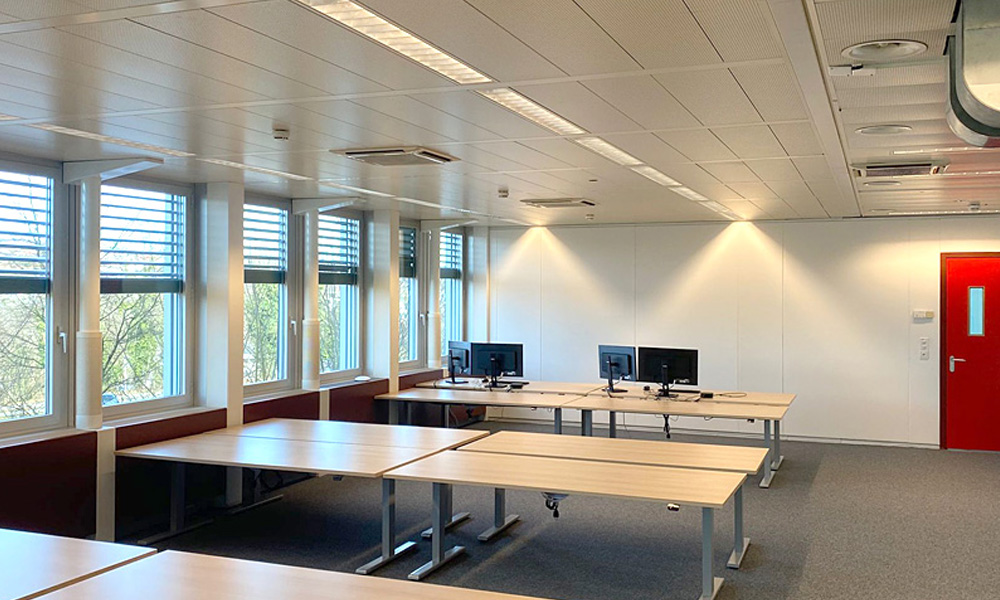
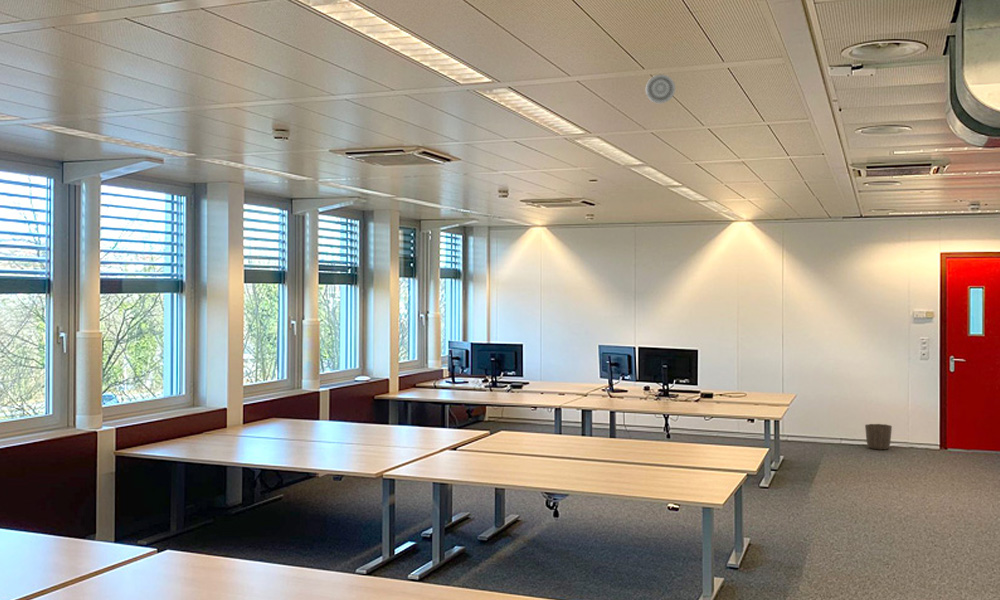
+ waste basket [864,423,893,451]
+ smoke detector [645,74,676,104]
